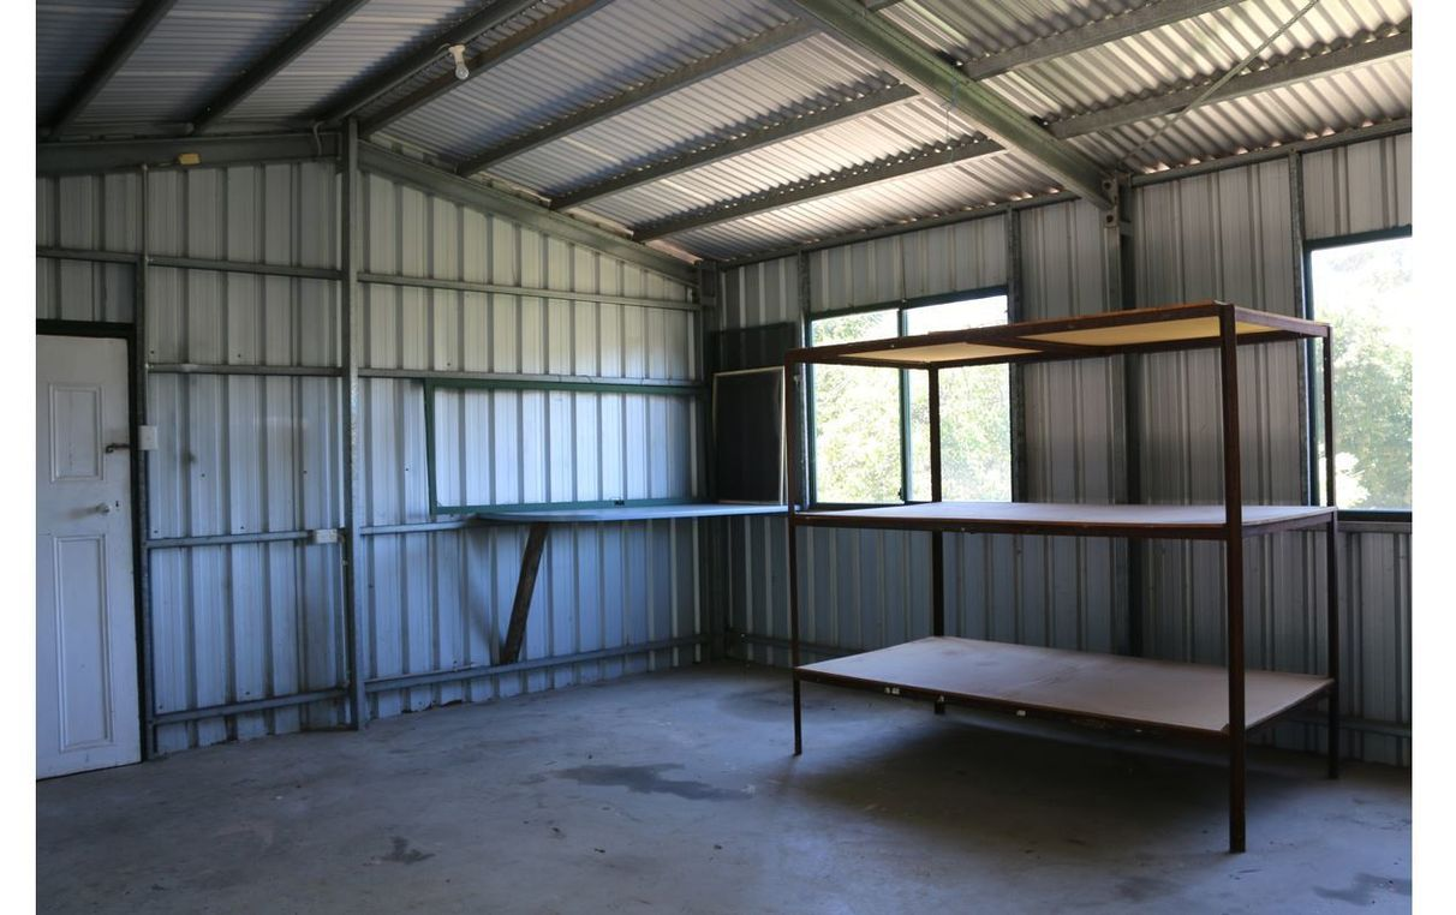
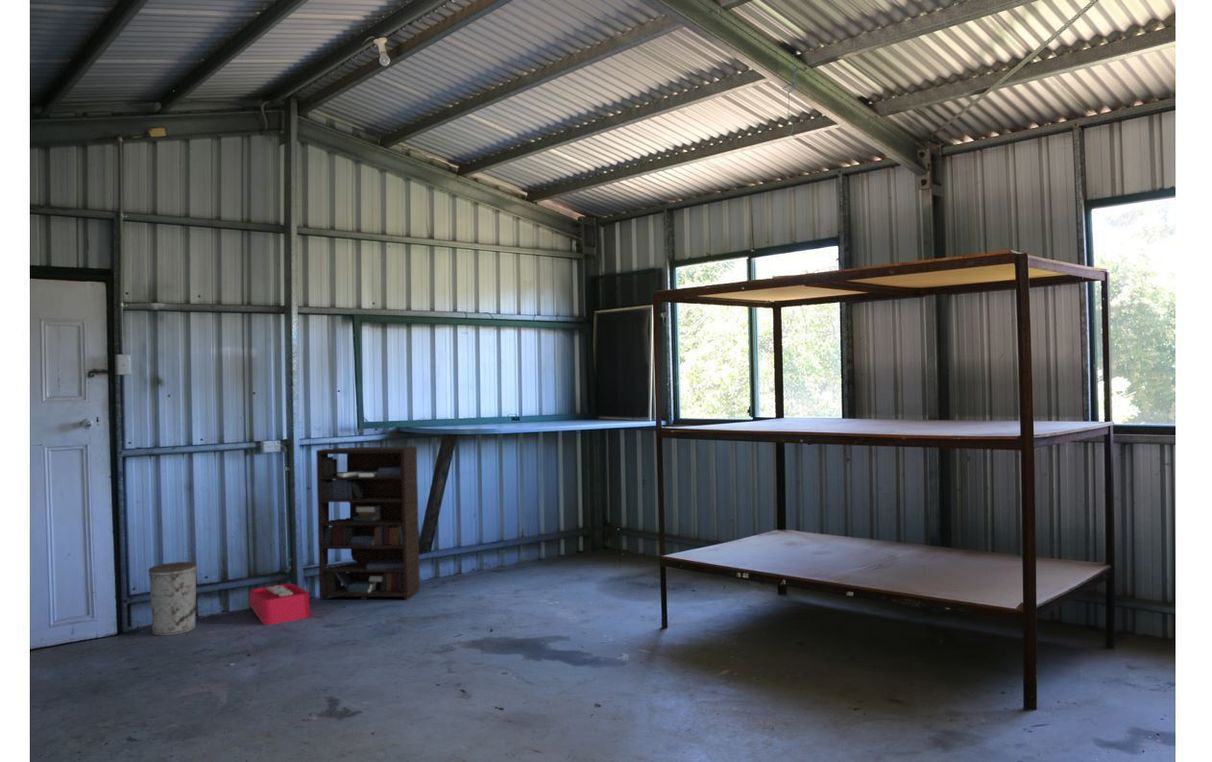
+ bookcase [315,445,421,601]
+ storage bin [248,583,311,626]
+ trash can [147,561,198,637]
